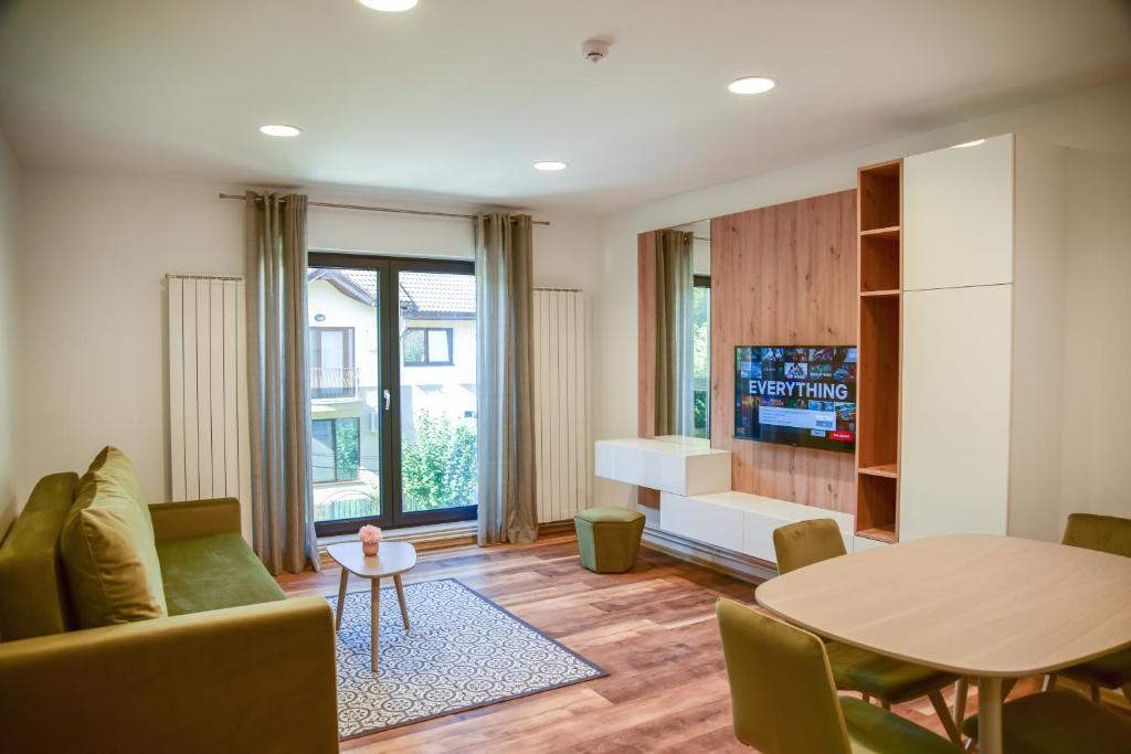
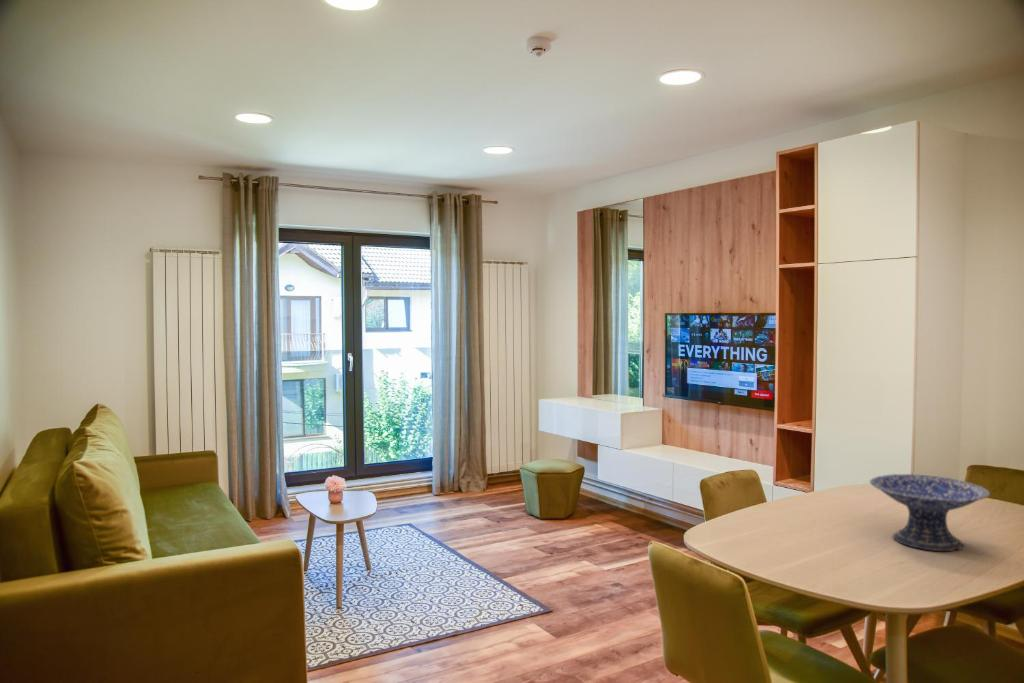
+ decorative bowl [869,473,991,552]
